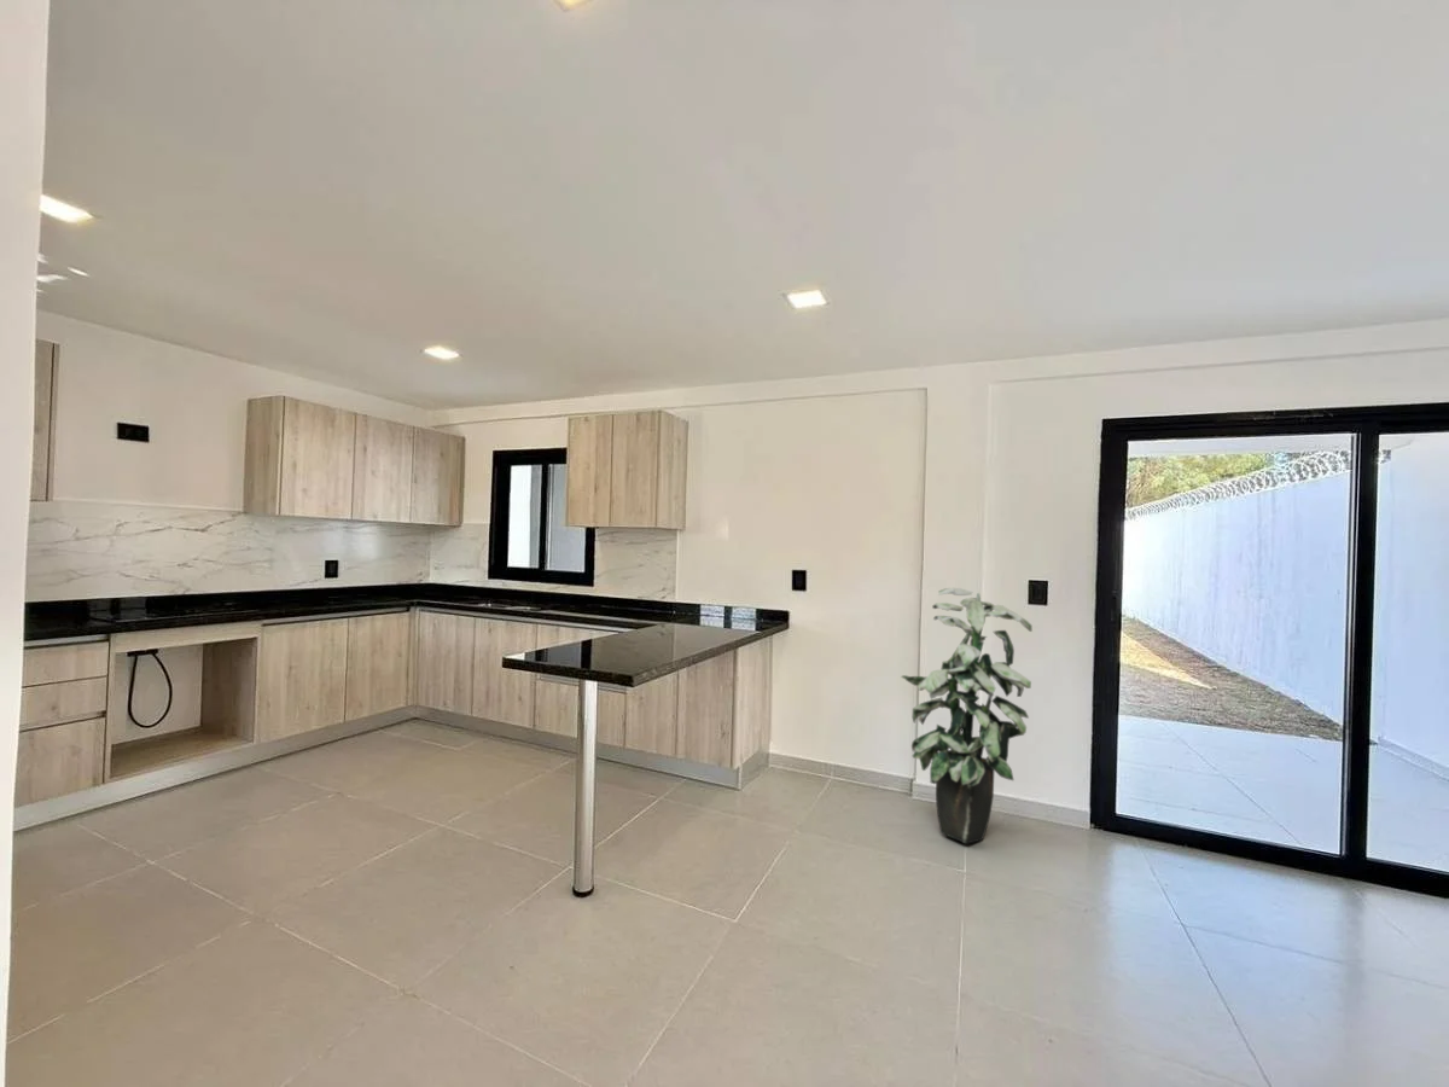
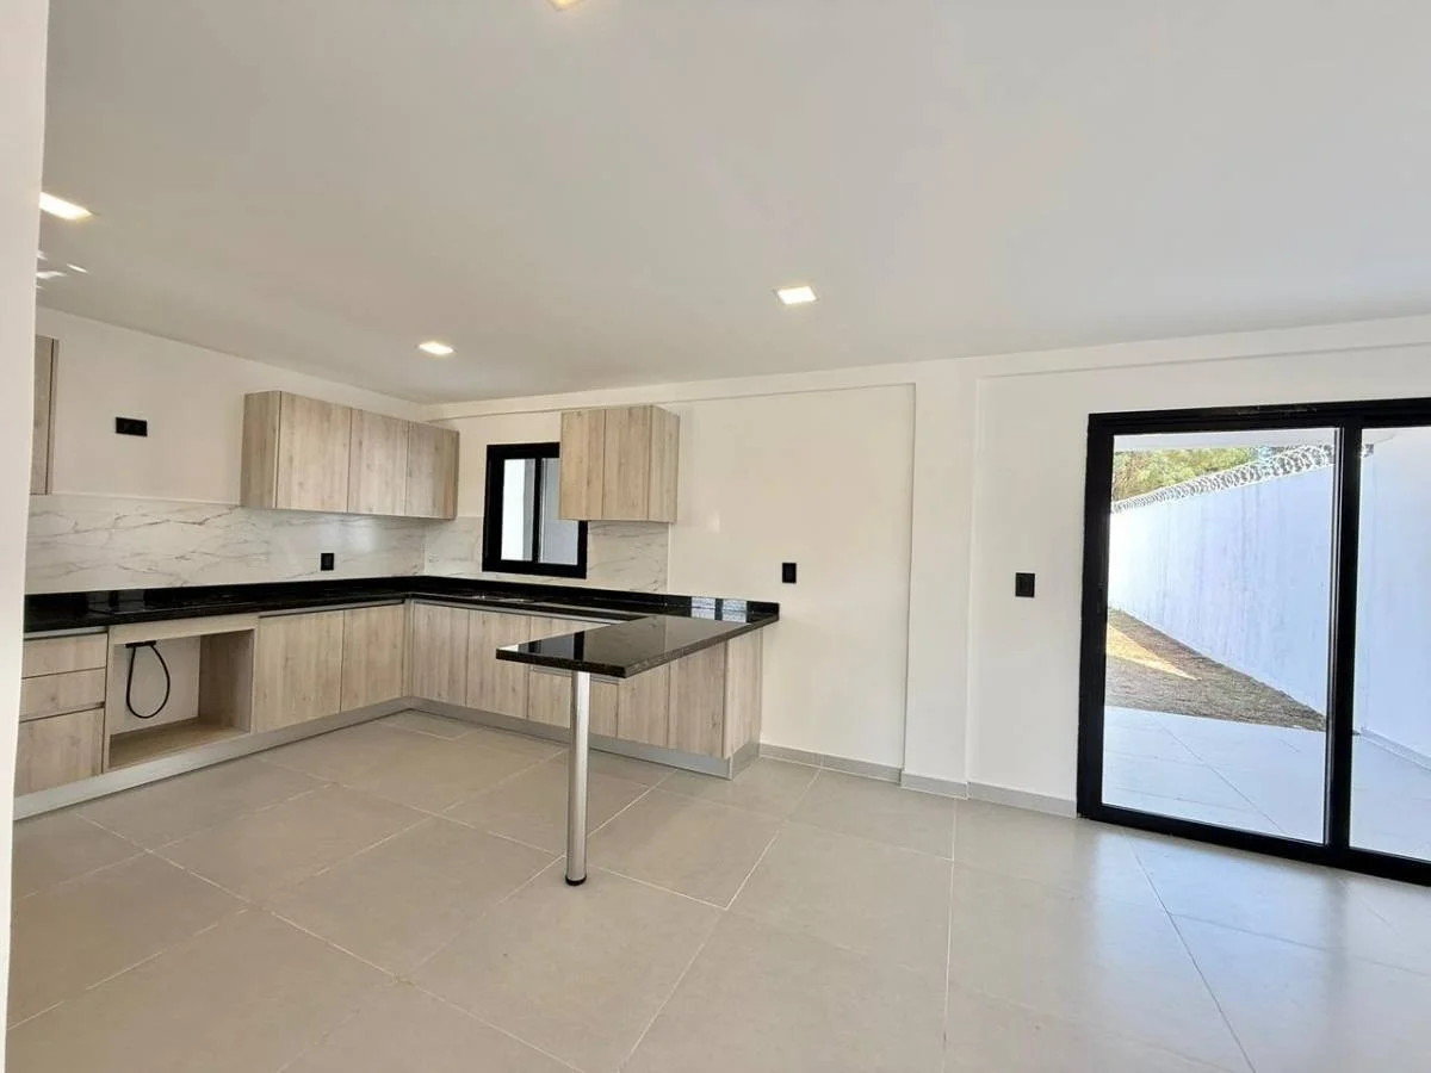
- indoor plant [900,587,1034,844]
